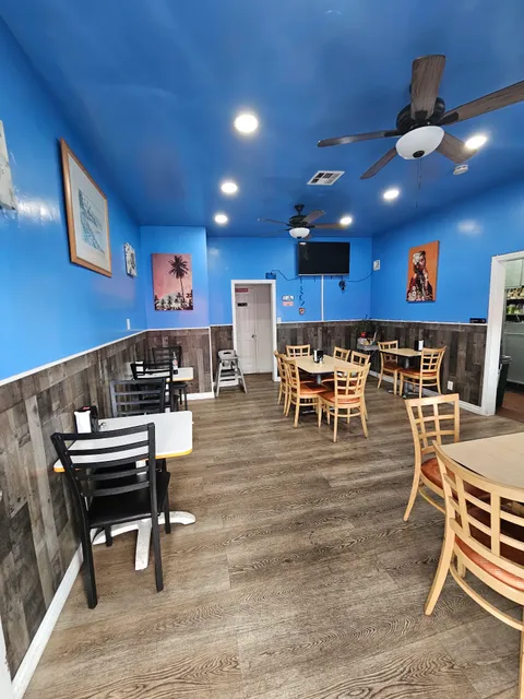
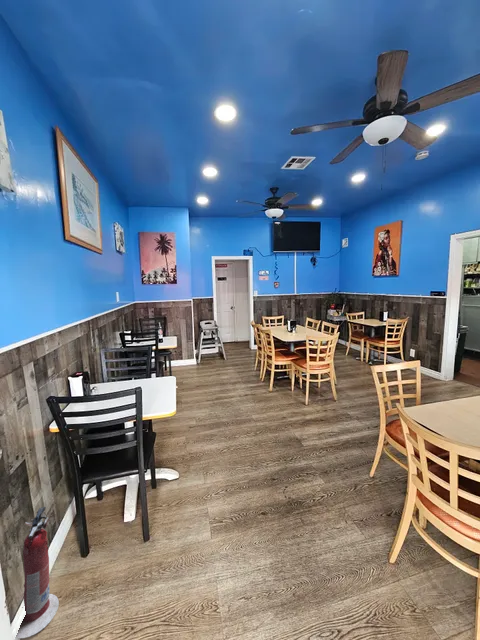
+ fire extinguisher [15,506,60,639]
